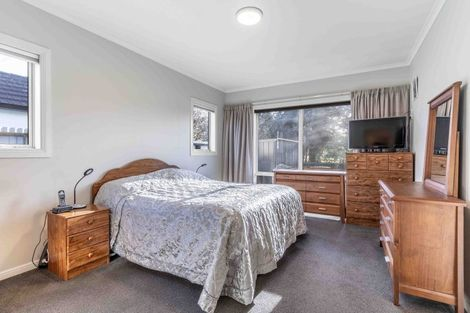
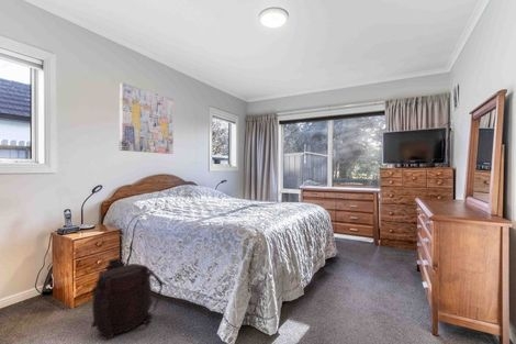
+ backpack [90,256,164,341]
+ wall art [119,81,175,155]
